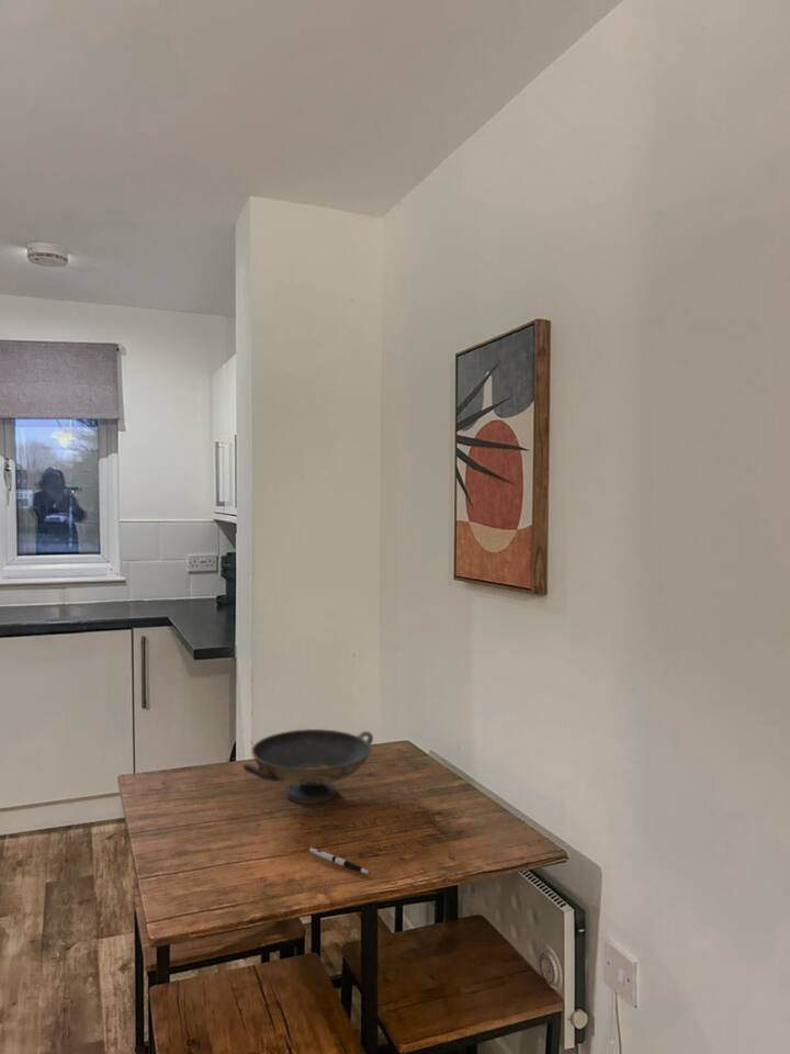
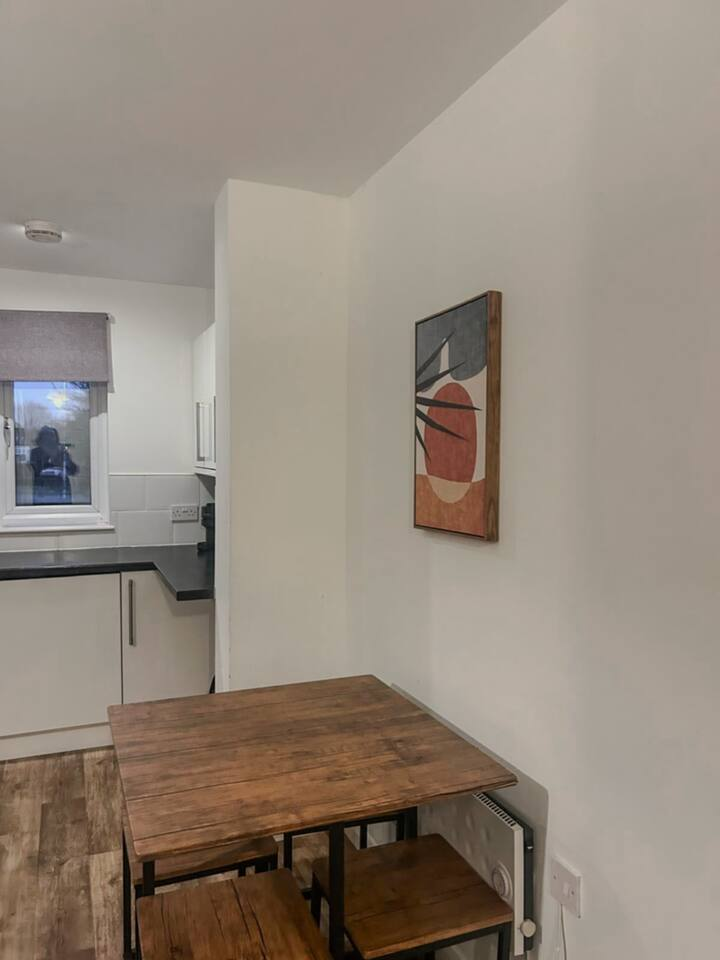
- decorative bowl [242,728,374,805]
- pen [308,846,371,875]
